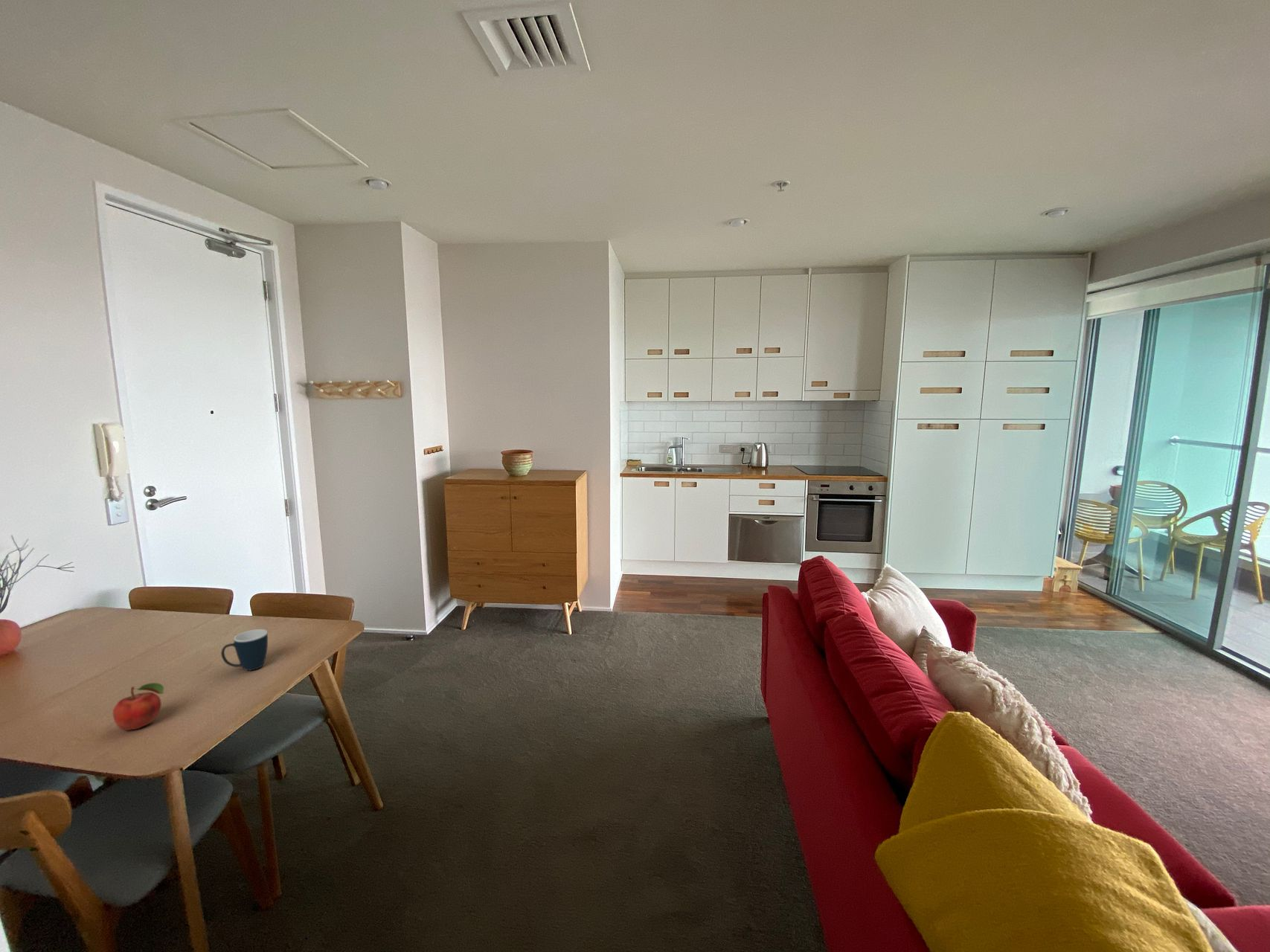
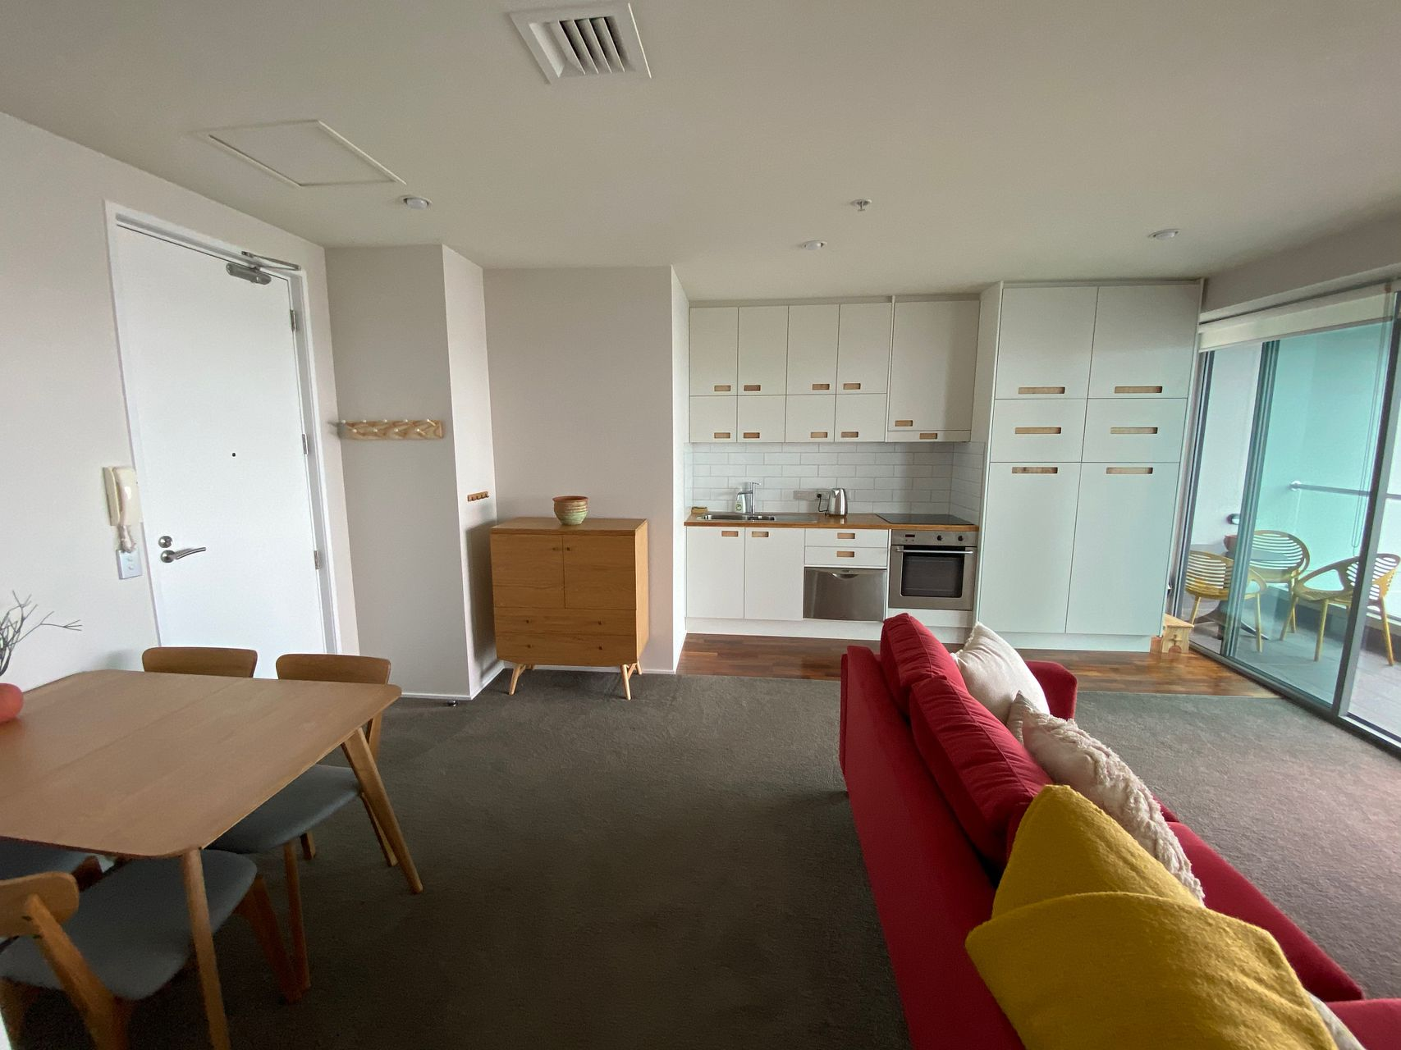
- fruit [112,682,164,731]
- mug [220,628,269,672]
